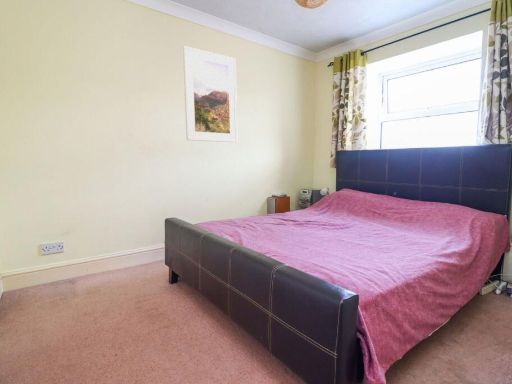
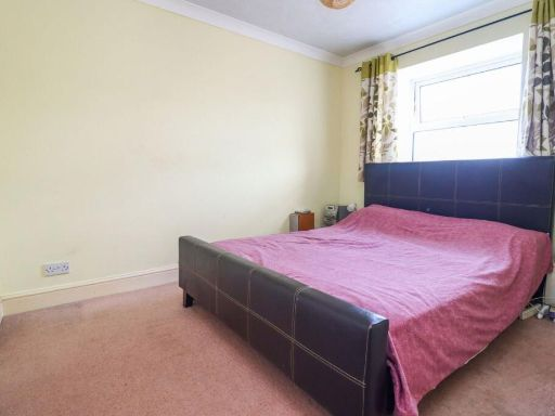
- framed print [182,45,238,143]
